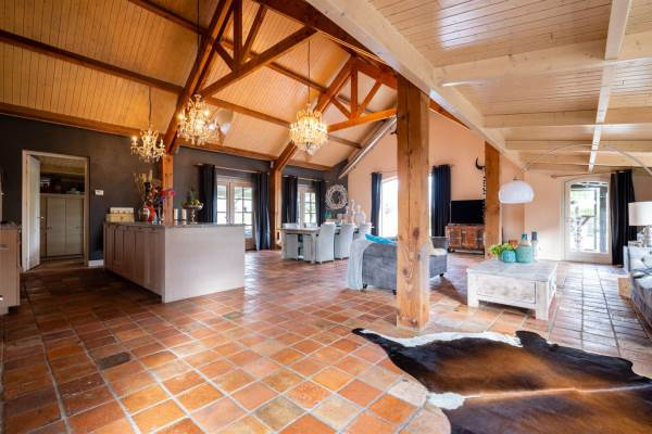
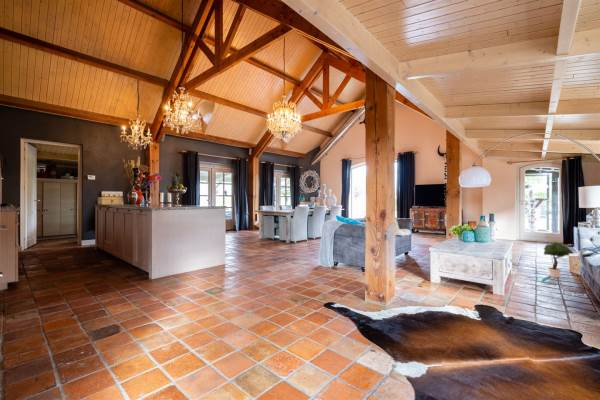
+ potted tree [541,241,574,283]
